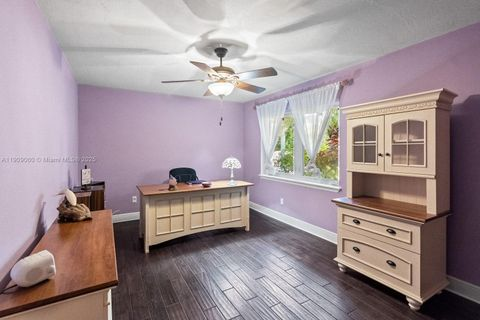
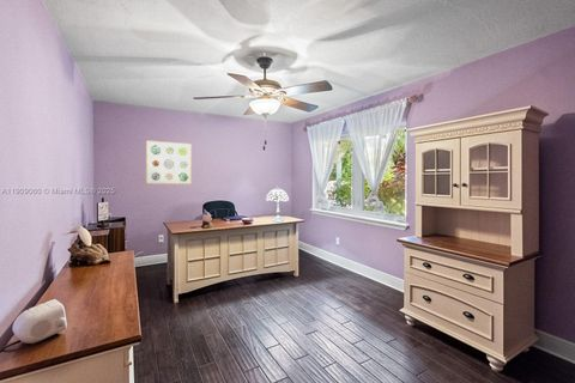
+ wall art [145,139,193,186]
